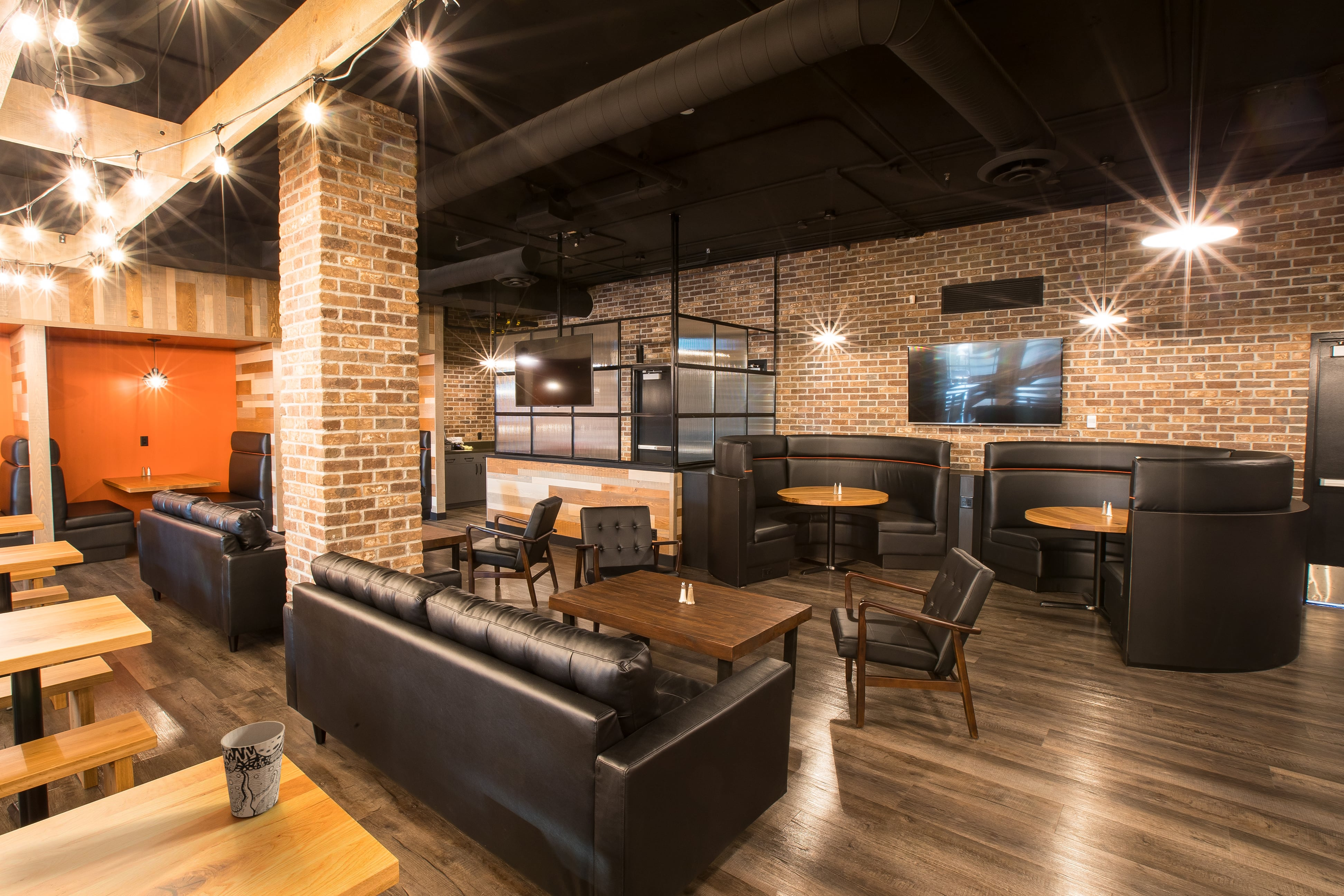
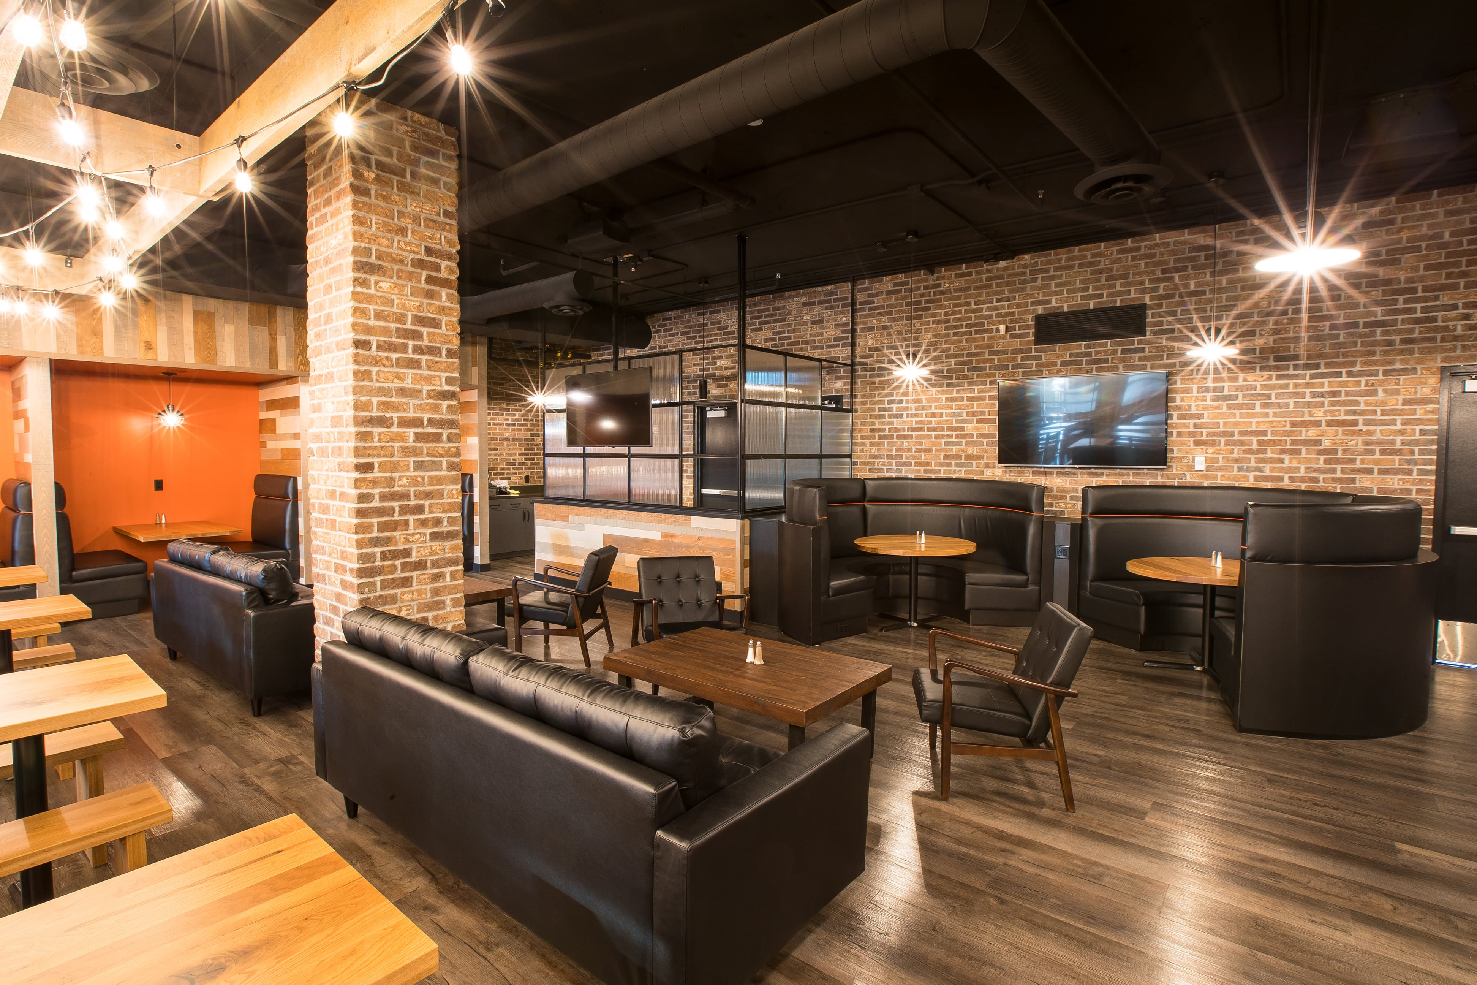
- cup [221,721,286,818]
